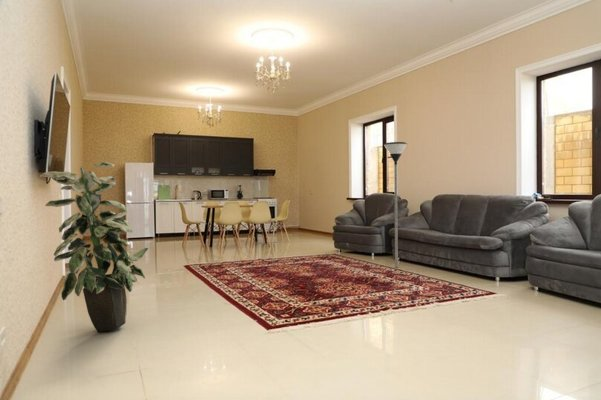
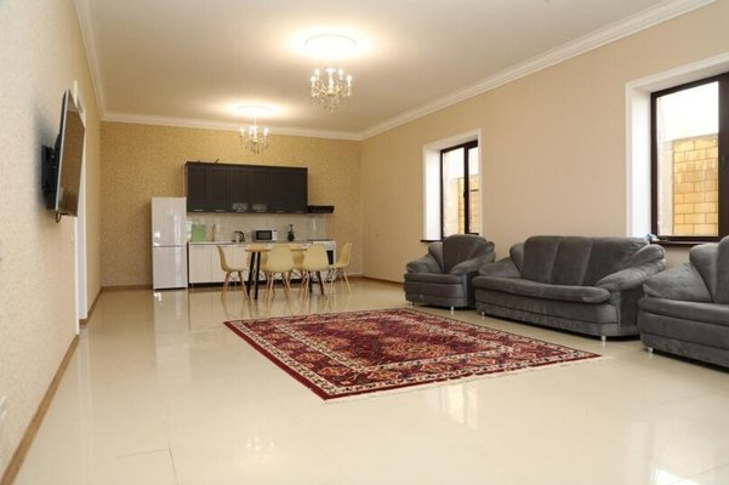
- floor lamp [383,141,408,268]
- indoor plant [39,161,149,333]
